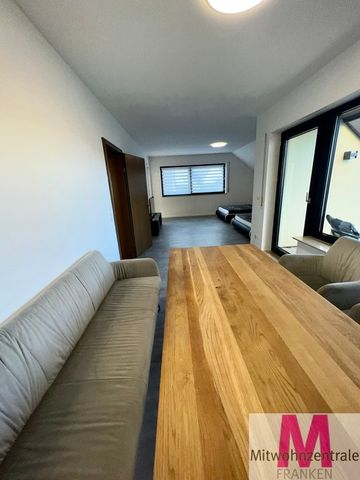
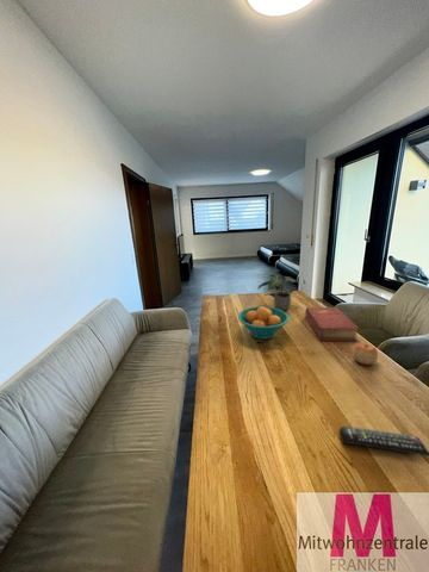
+ fruit bowl [237,305,291,341]
+ book [304,306,360,342]
+ apple [352,342,379,367]
+ remote control [338,425,429,458]
+ potted plant [257,273,300,311]
